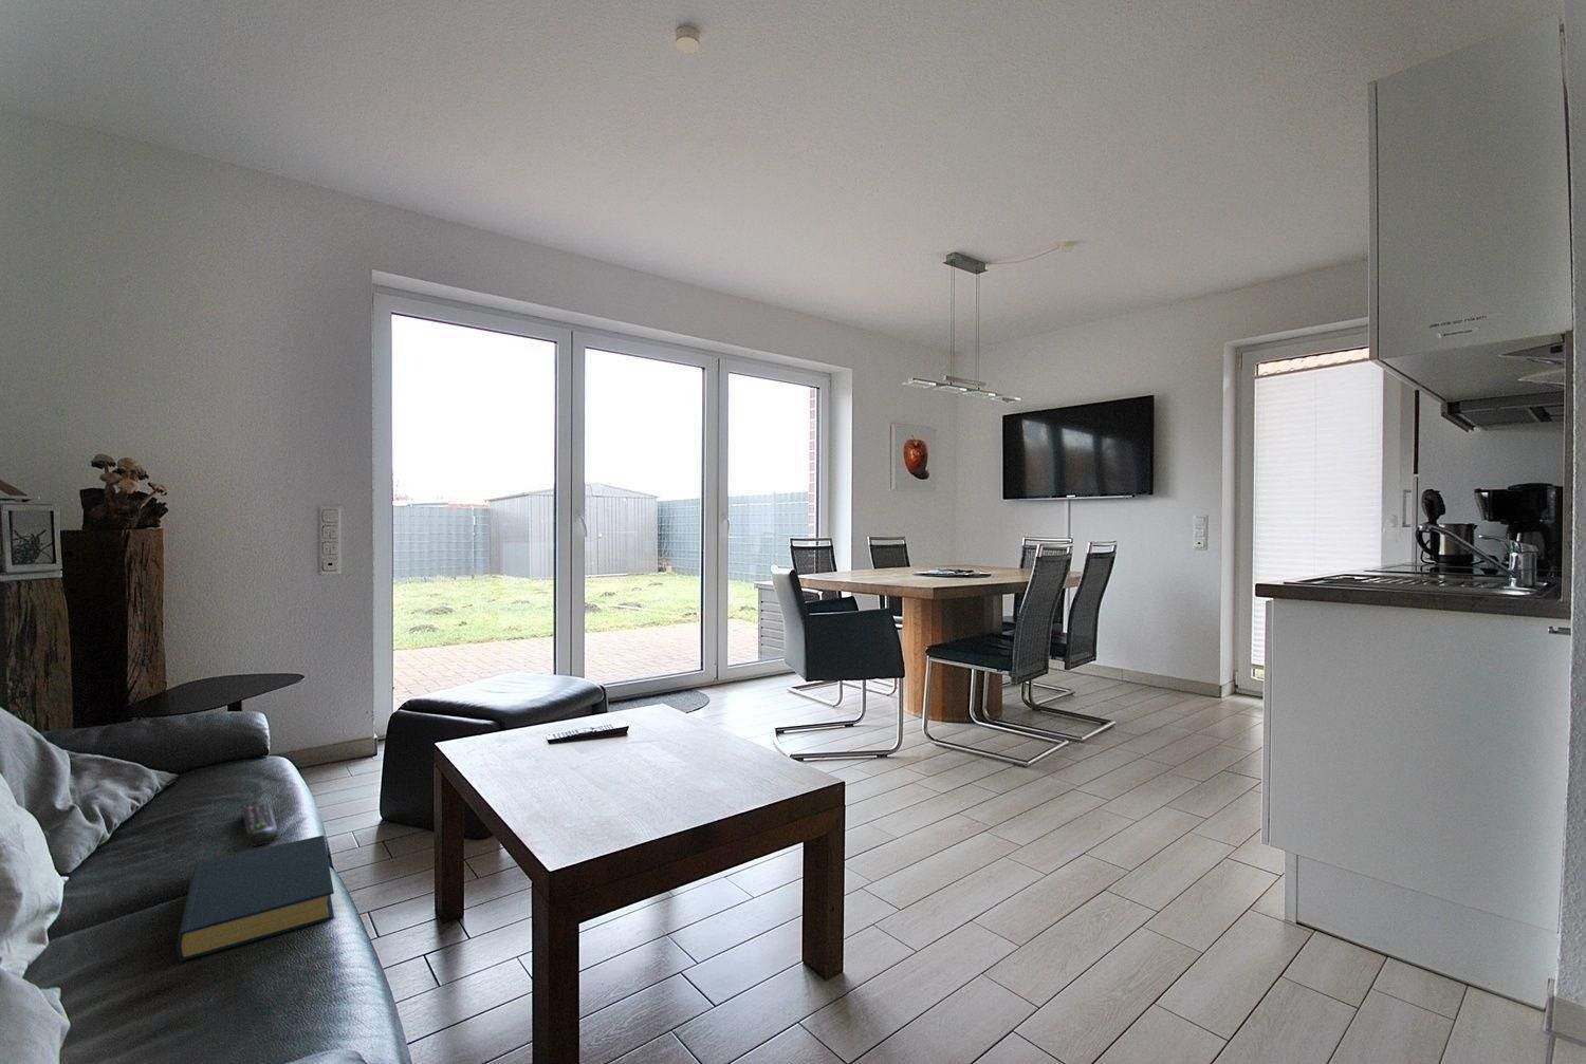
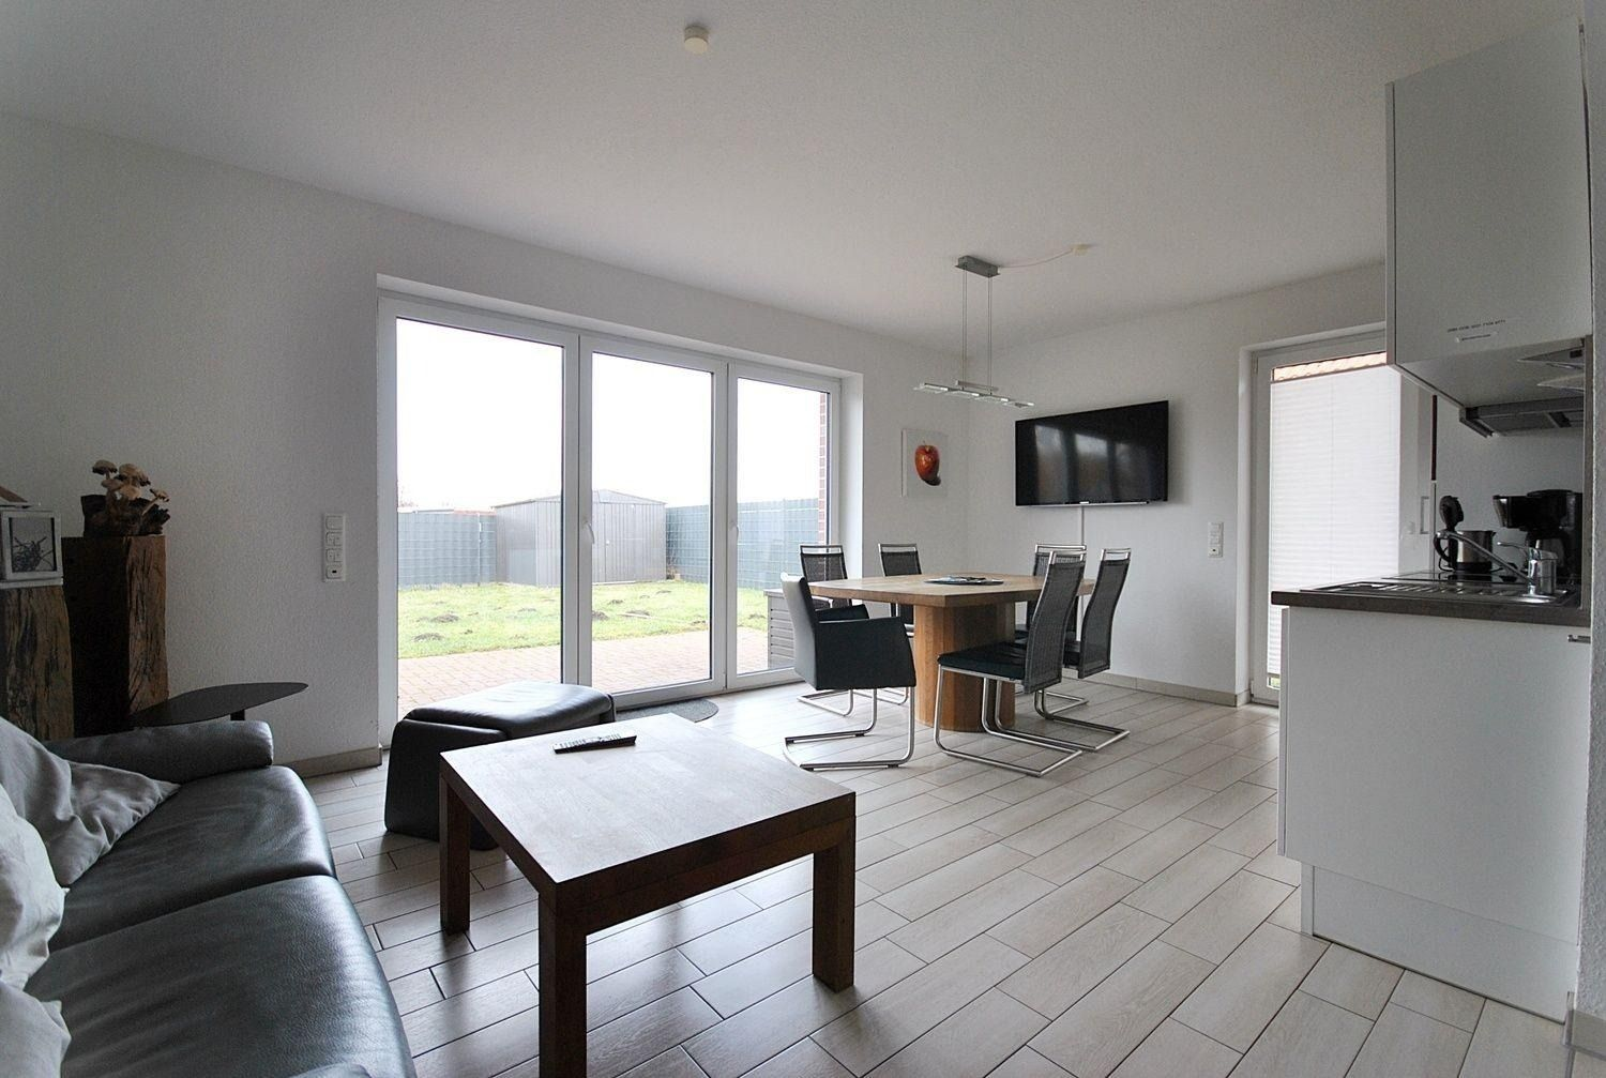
- hardback book [176,835,335,962]
- remote control [241,802,279,848]
